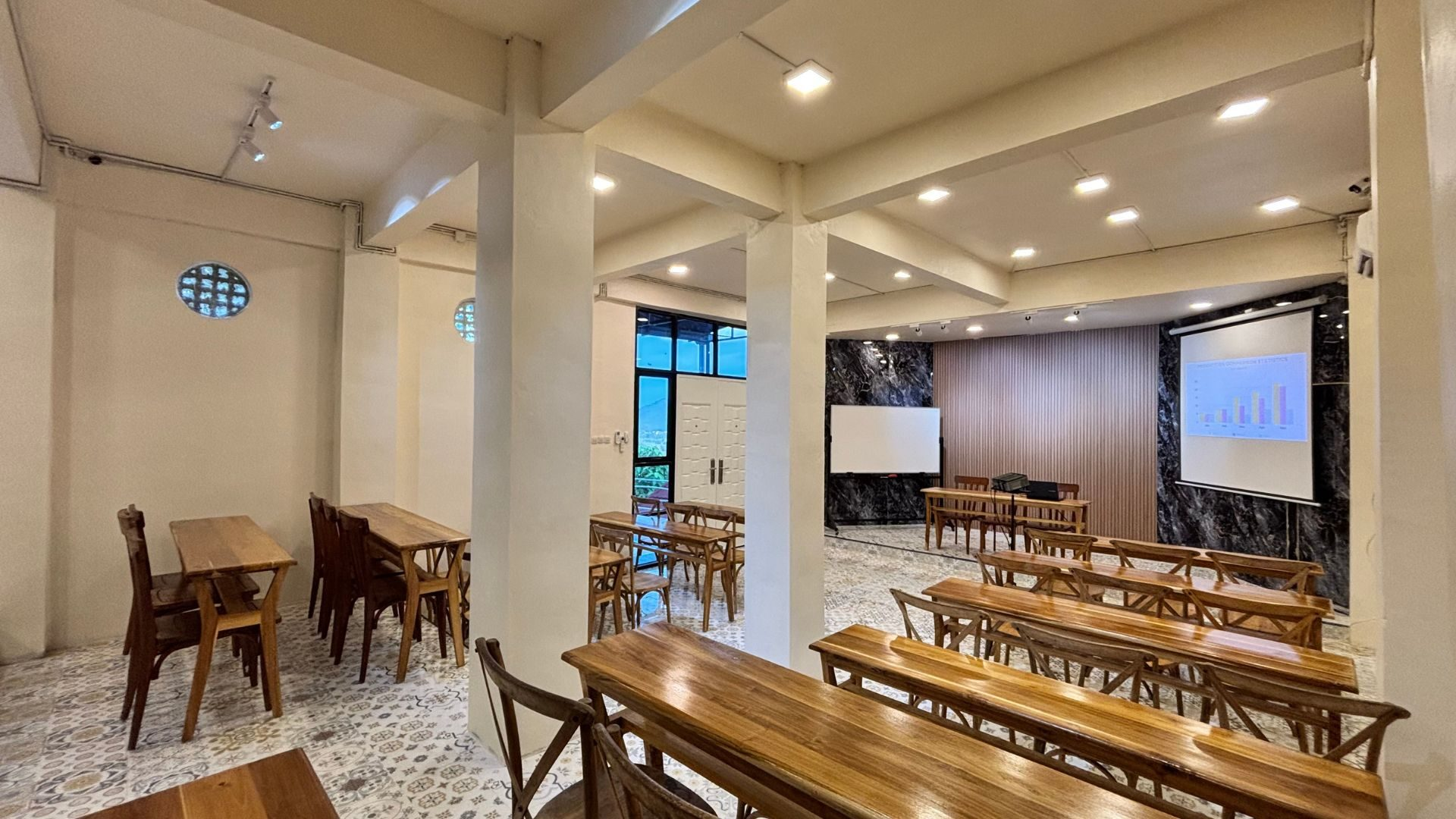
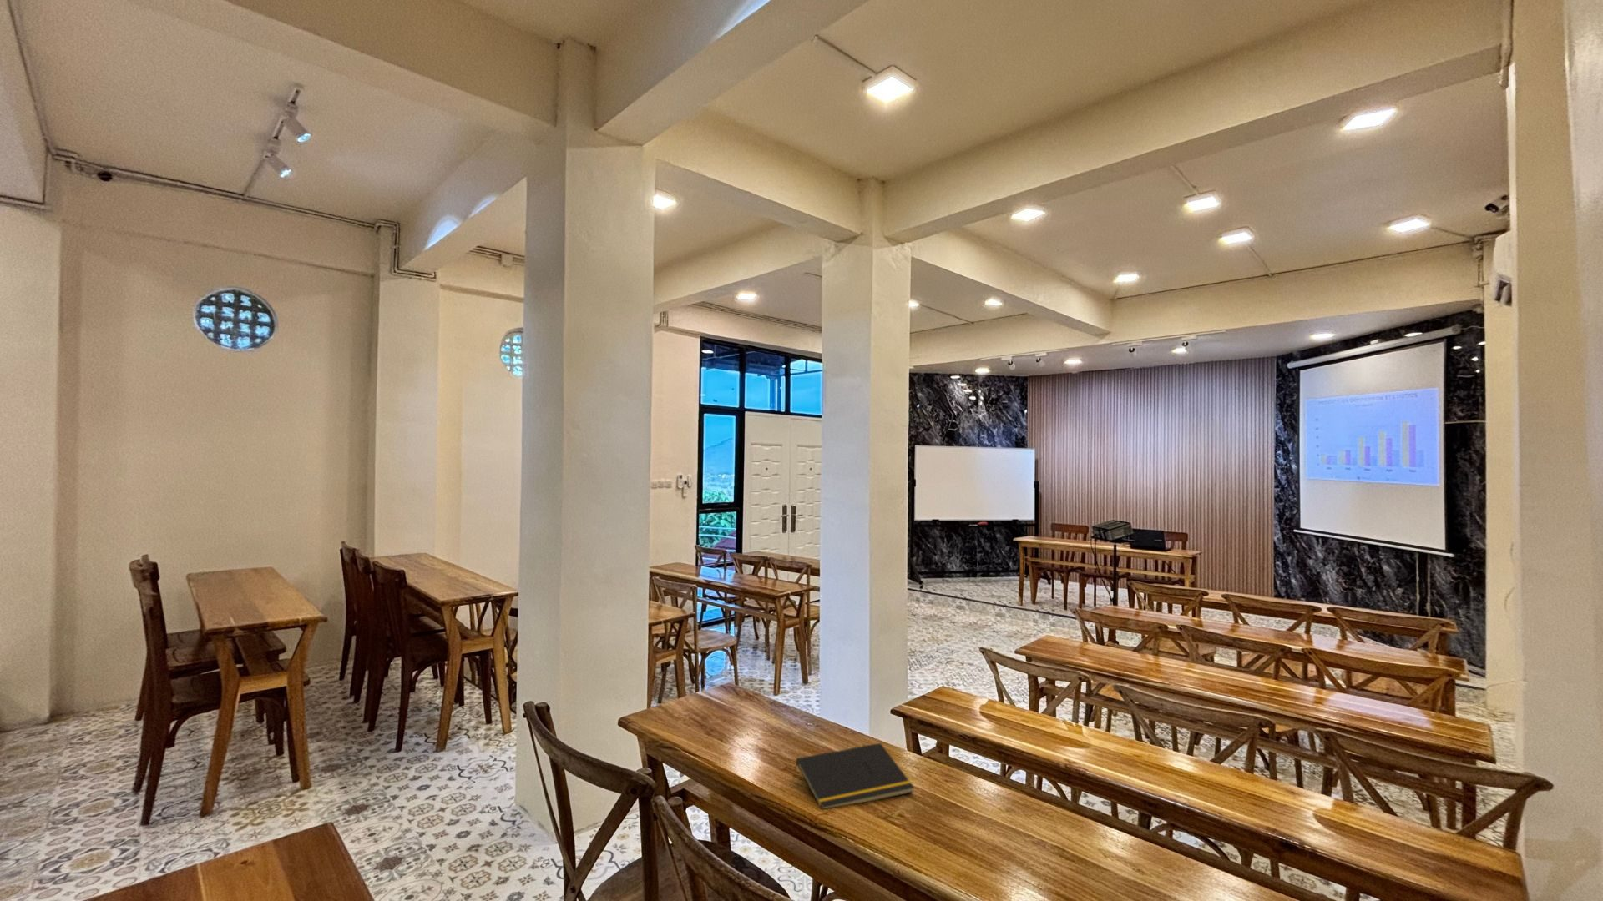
+ notepad [793,743,915,810]
